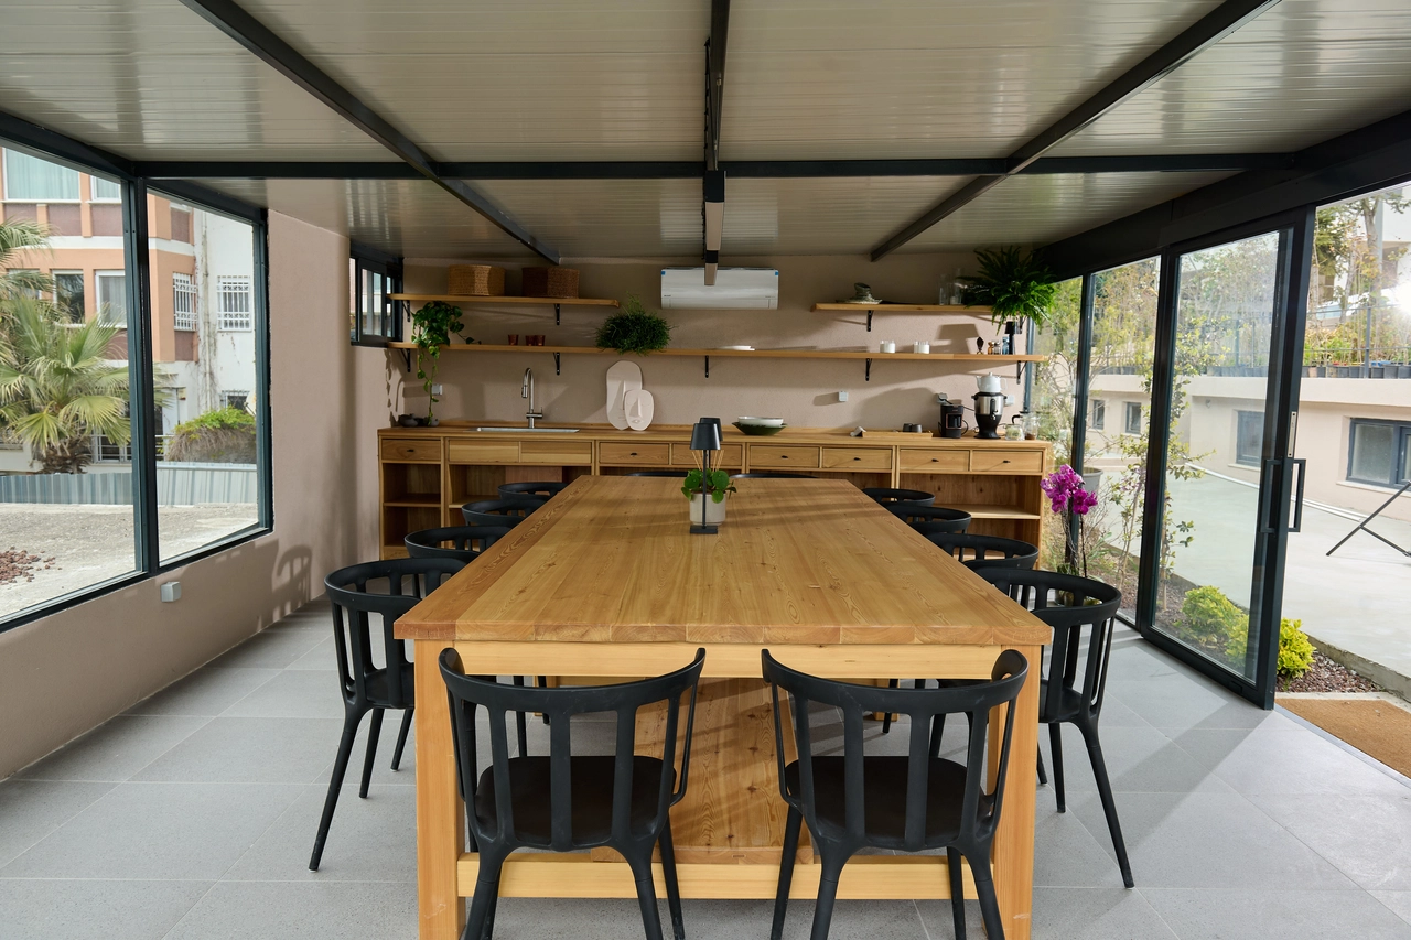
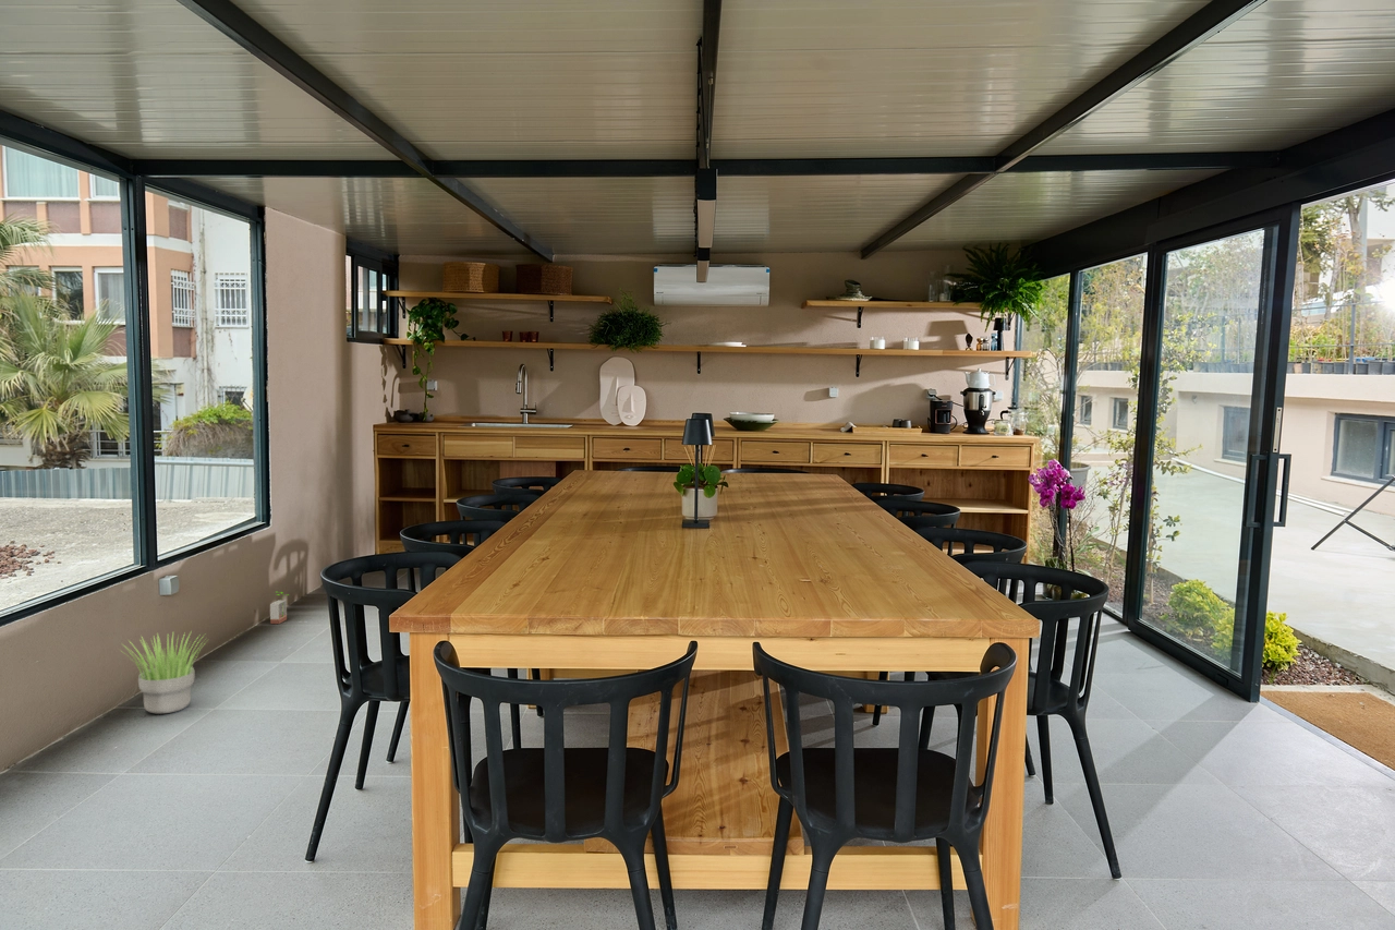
+ potted plant [269,591,290,625]
+ potted plant [119,631,208,715]
